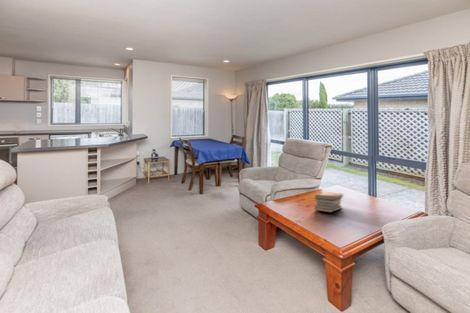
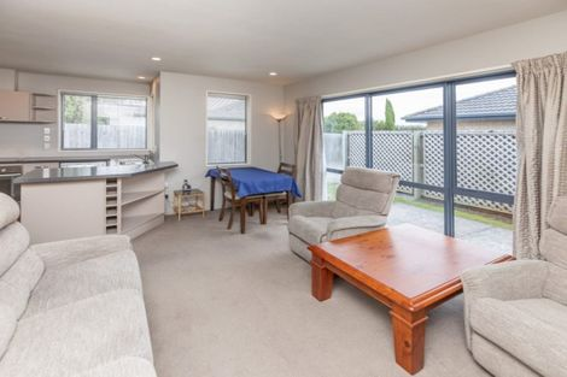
- book stack [314,191,345,213]
